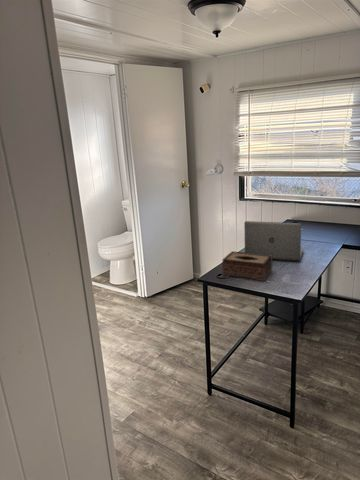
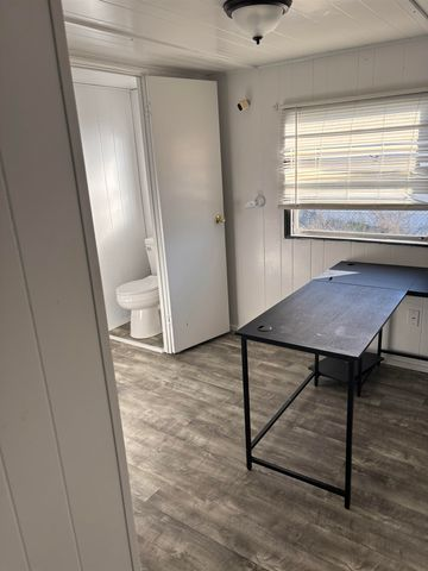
- tissue box [221,250,274,282]
- laptop [243,220,304,263]
